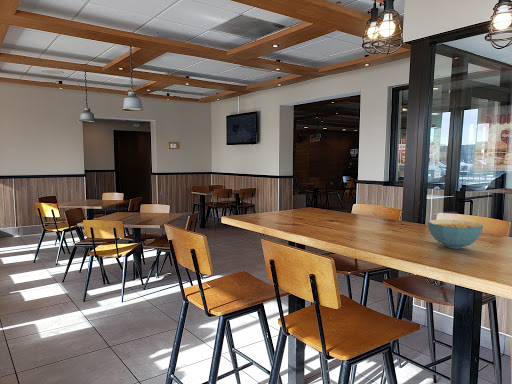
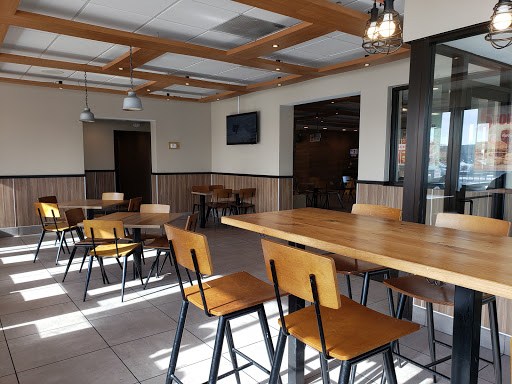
- cereal bowl [427,218,484,250]
